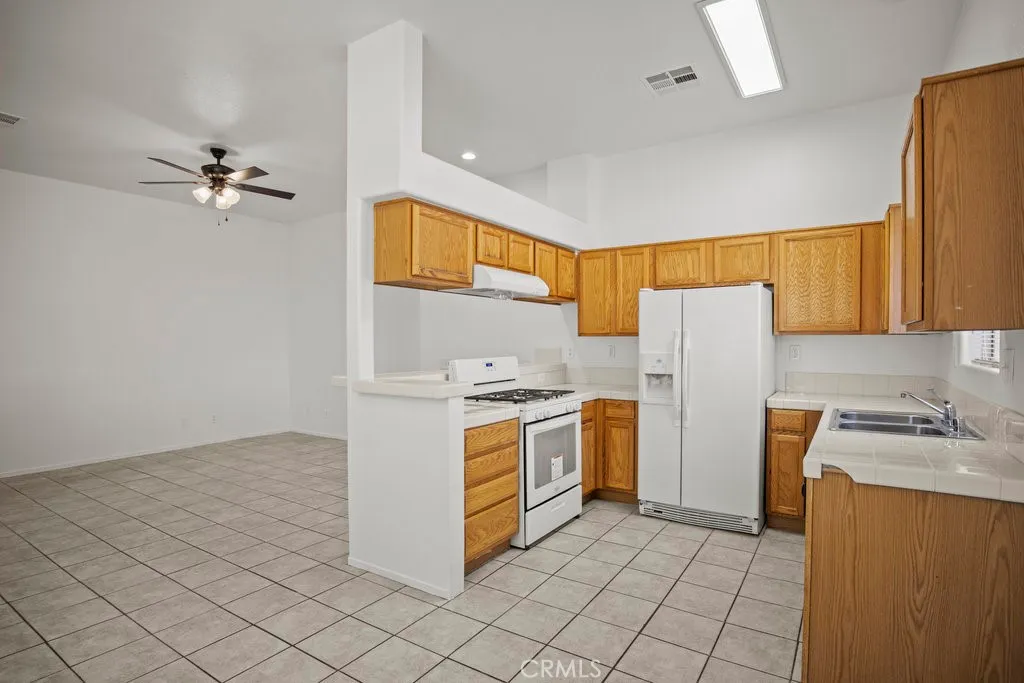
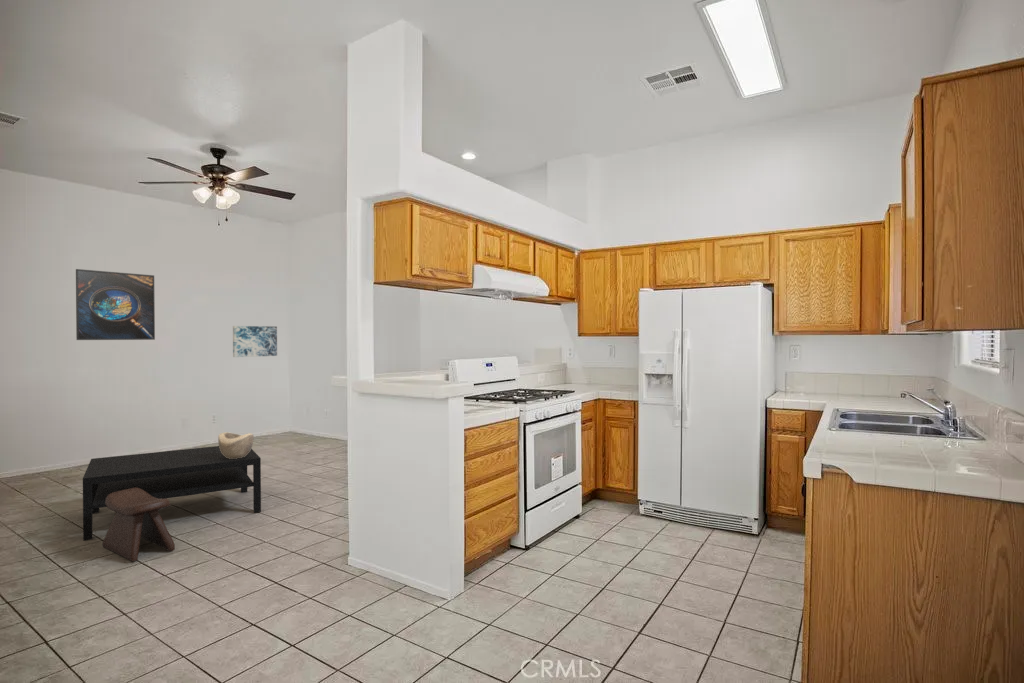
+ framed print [75,268,156,341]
+ coffee table [82,445,262,542]
+ stool [102,487,176,562]
+ decorative bowl [217,431,255,459]
+ wall art [232,325,278,358]
